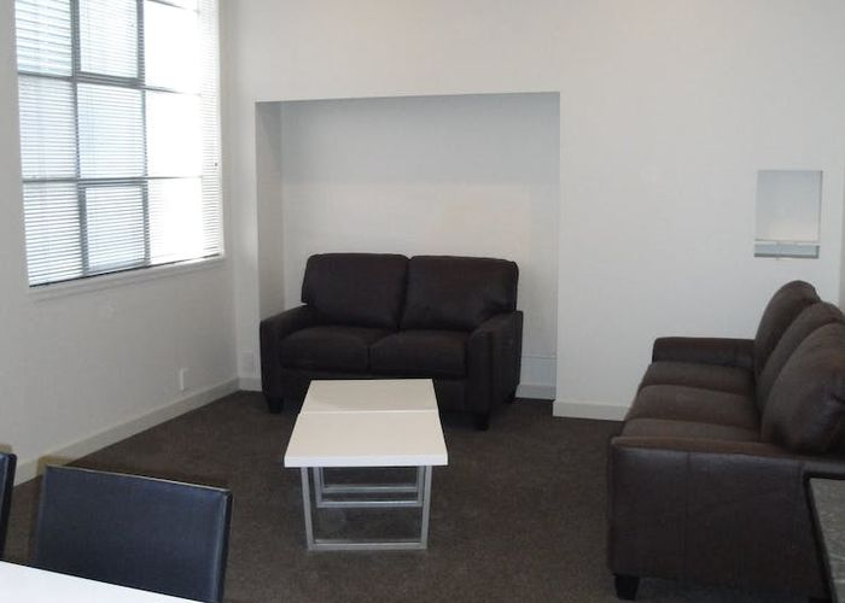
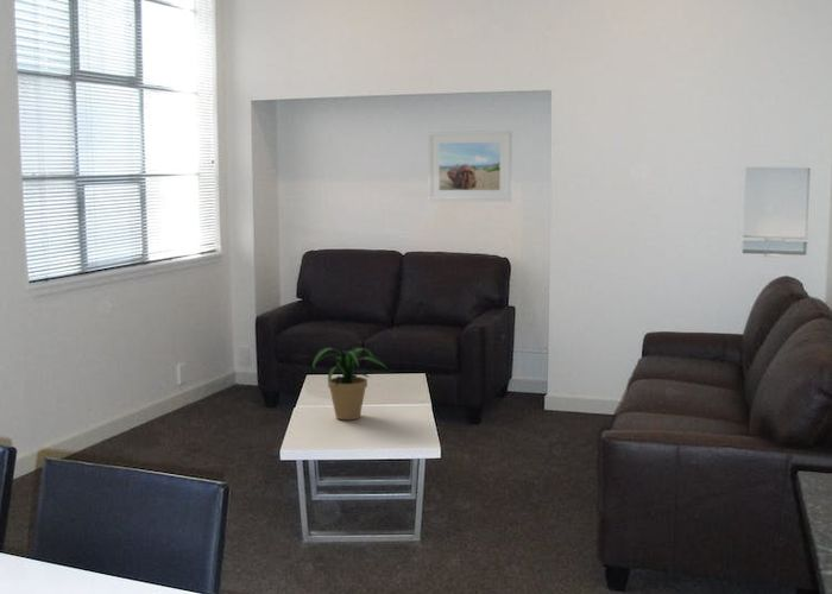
+ potted plant [311,346,387,421]
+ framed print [427,129,512,202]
